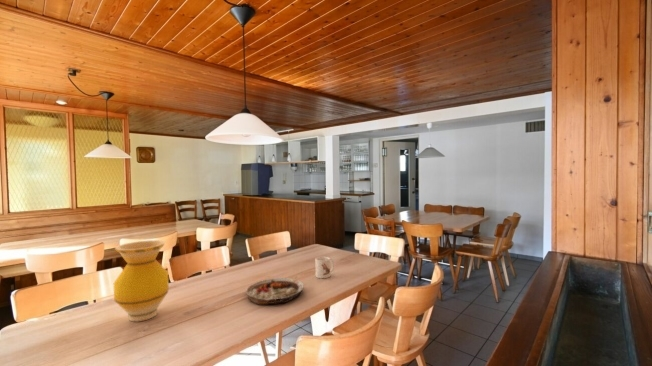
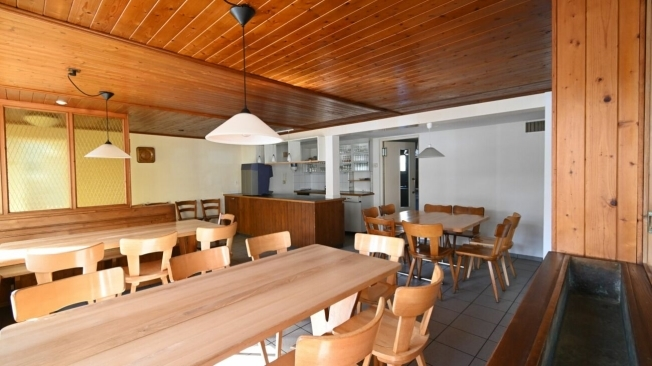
- mug [314,256,335,279]
- plate [245,277,305,305]
- vase [113,239,170,322]
